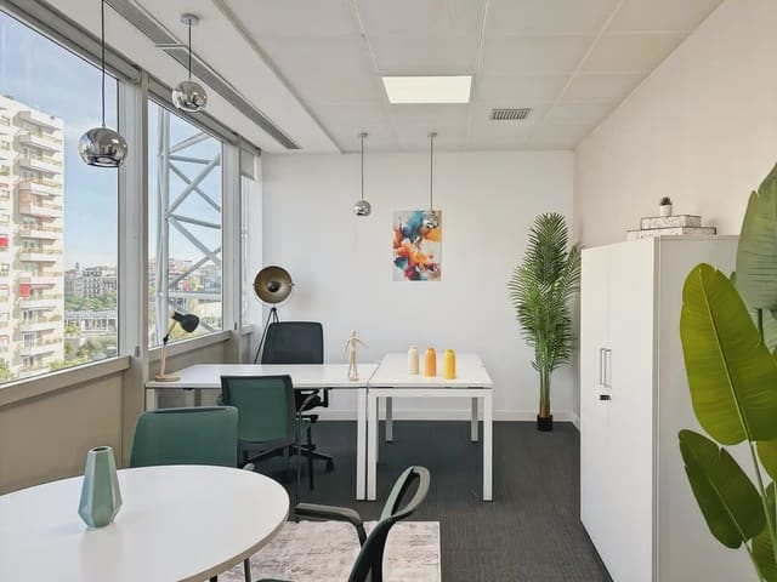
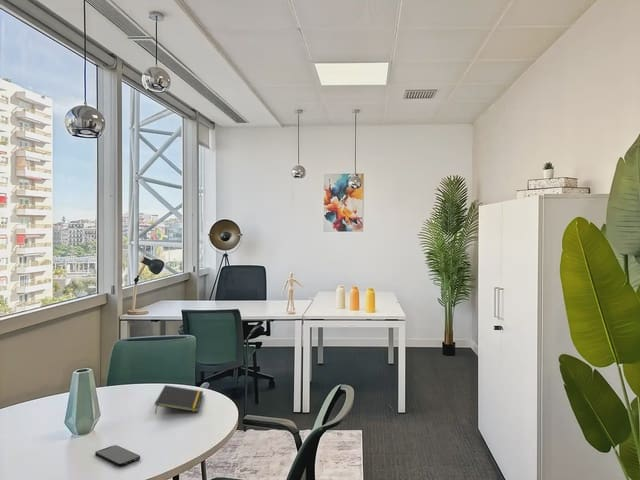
+ notepad [154,384,204,415]
+ smartphone [94,444,141,467]
